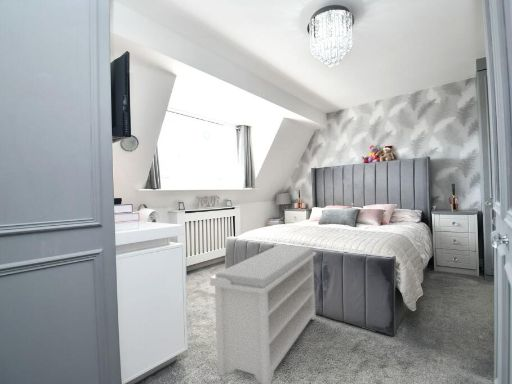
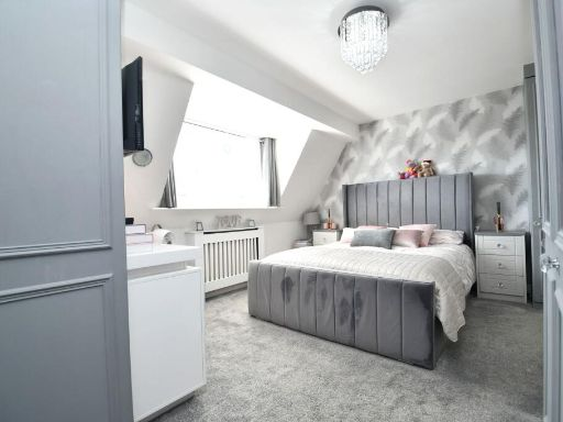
- bench [209,244,317,384]
